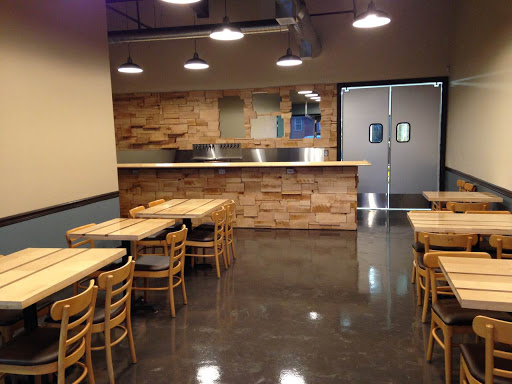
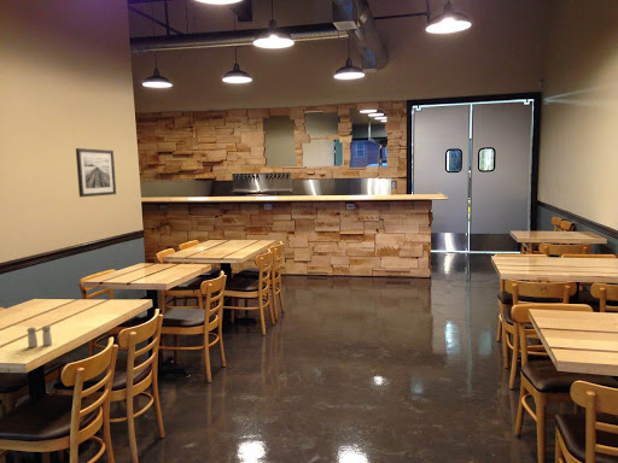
+ wall art [75,147,117,198]
+ salt and pepper shaker [27,324,53,348]
